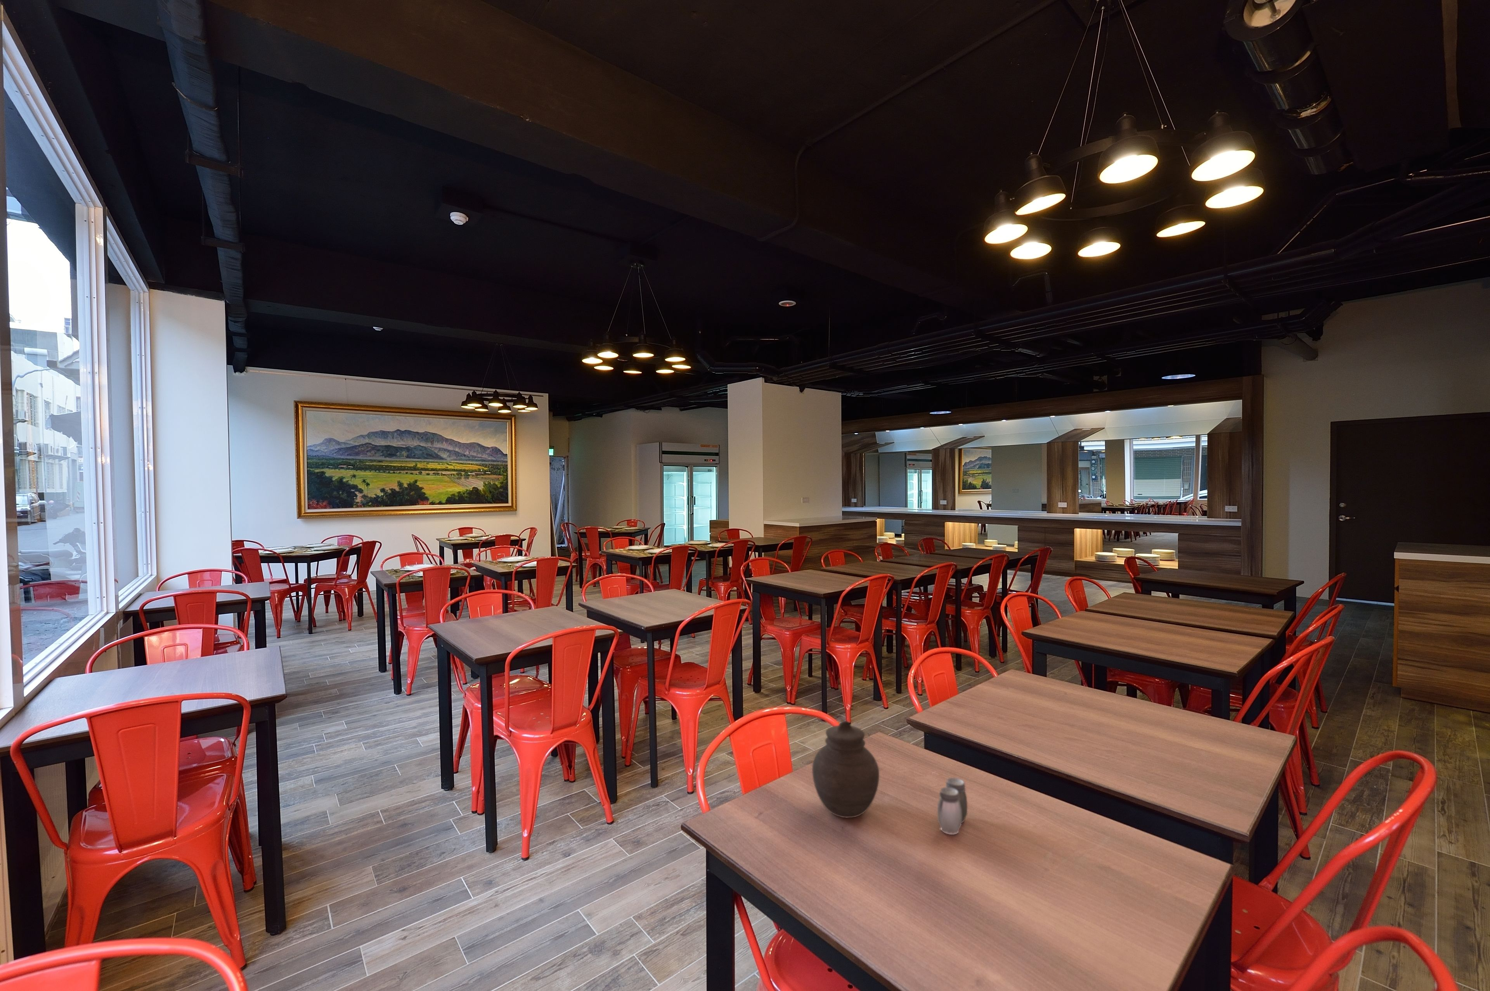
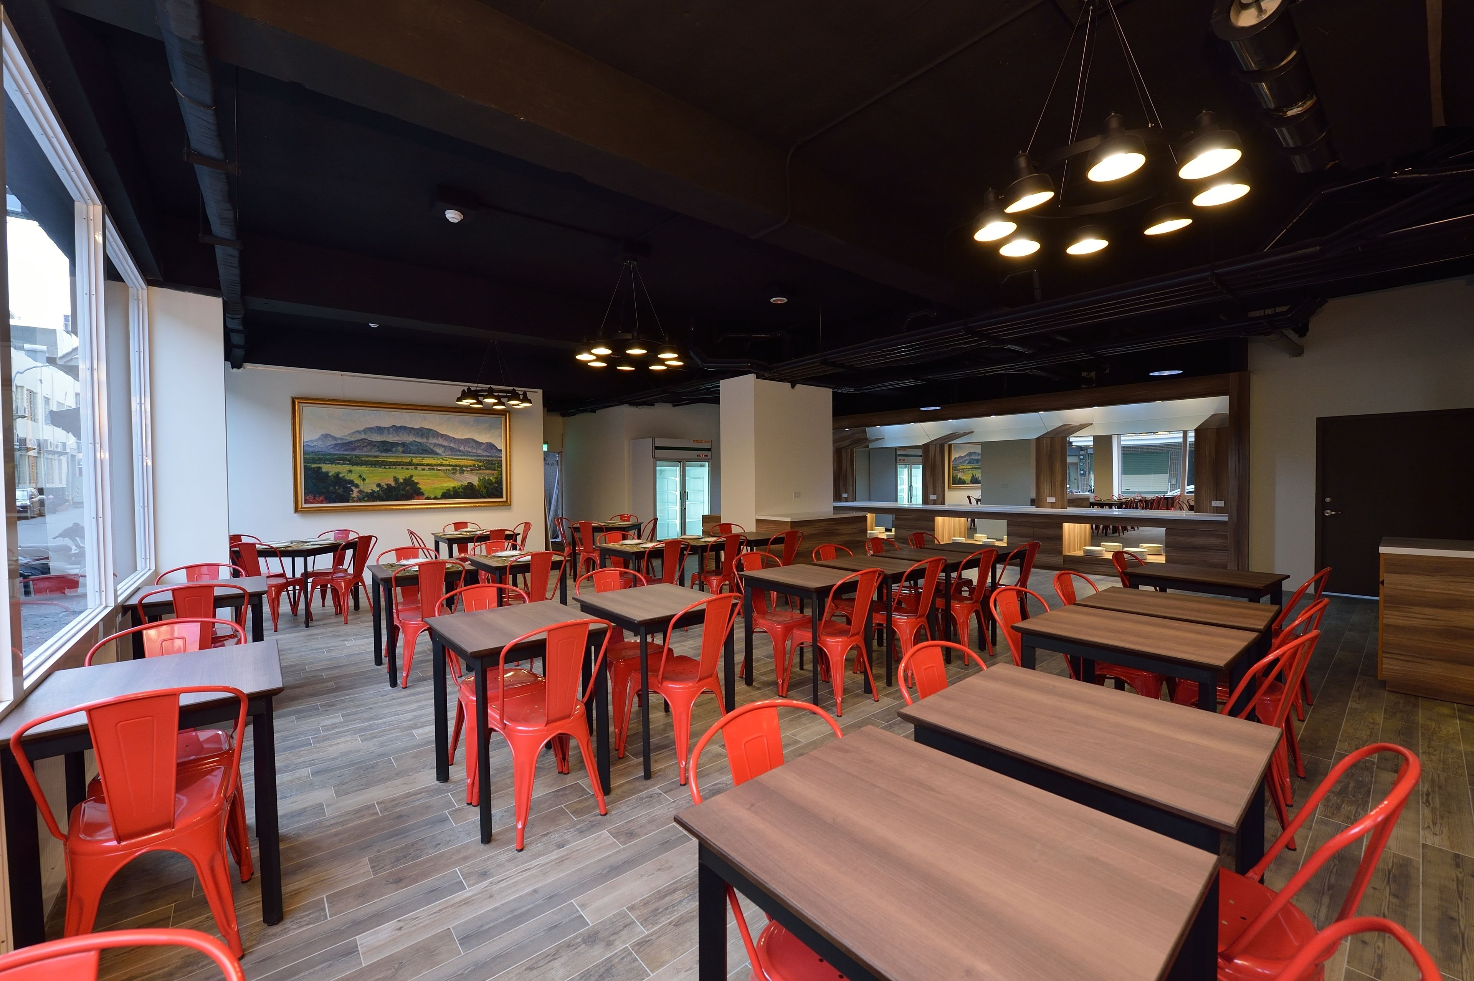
- salt and pepper shaker [937,778,968,835]
- jar [812,720,879,818]
